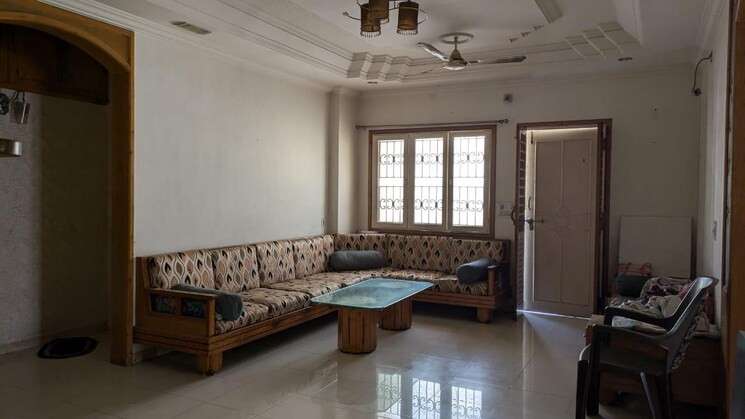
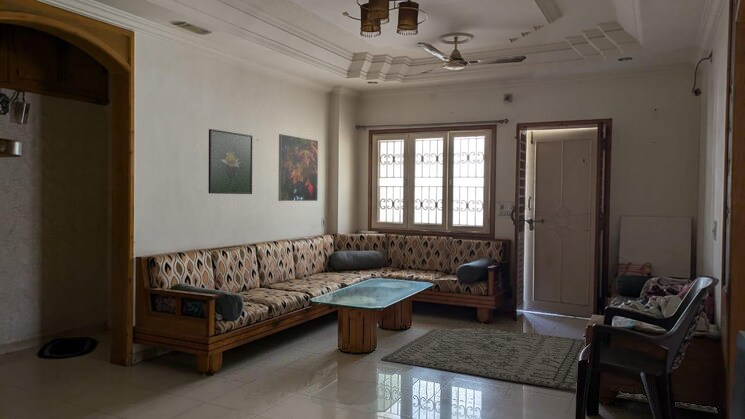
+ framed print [277,133,319,202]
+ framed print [207,128,253,195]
+ rug [380,327,718,414]
